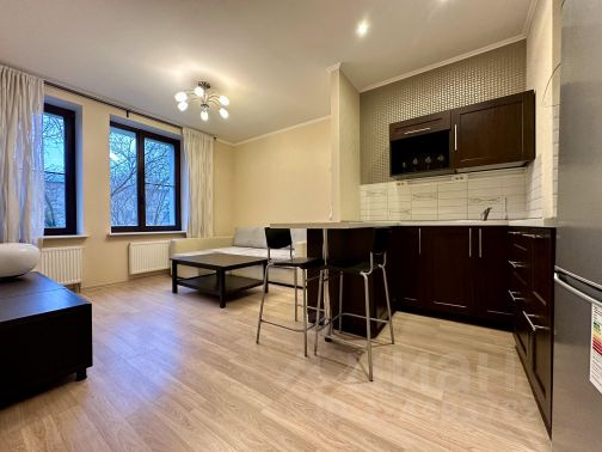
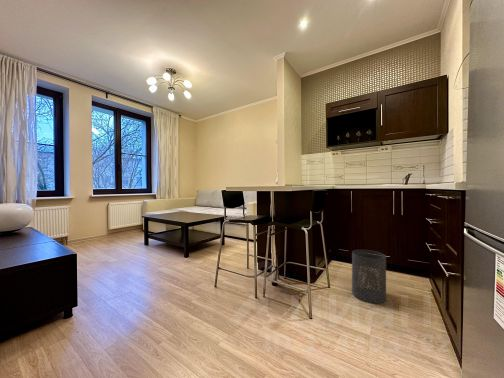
+ trash can [351,249,387,304]
